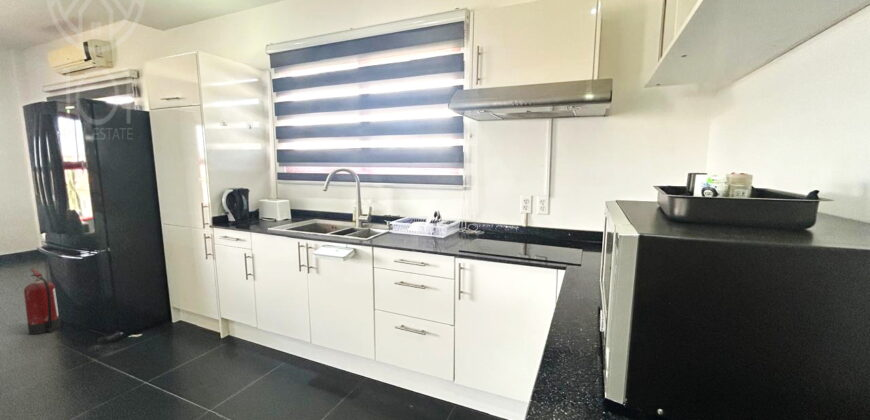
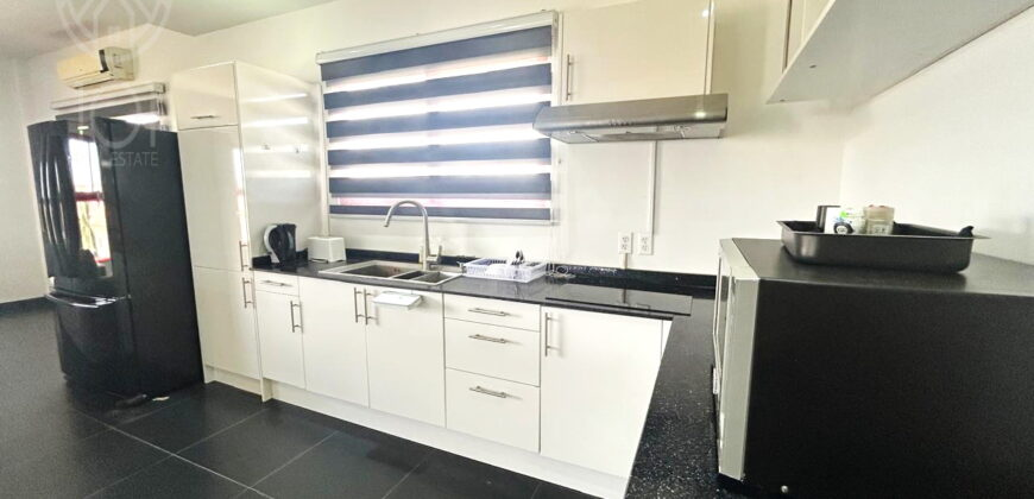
- fire extinguisher [23,267,61,335]
